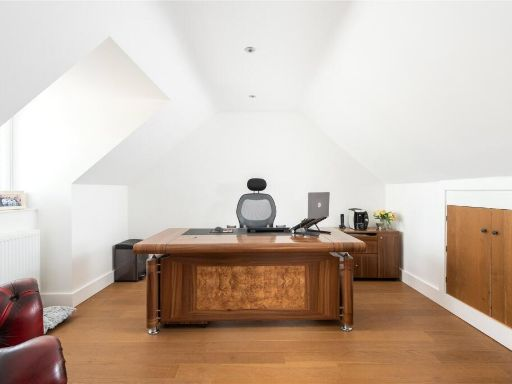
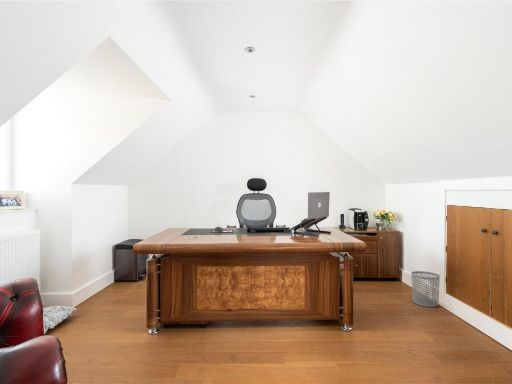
+ waste bin [410,270,441,308]
